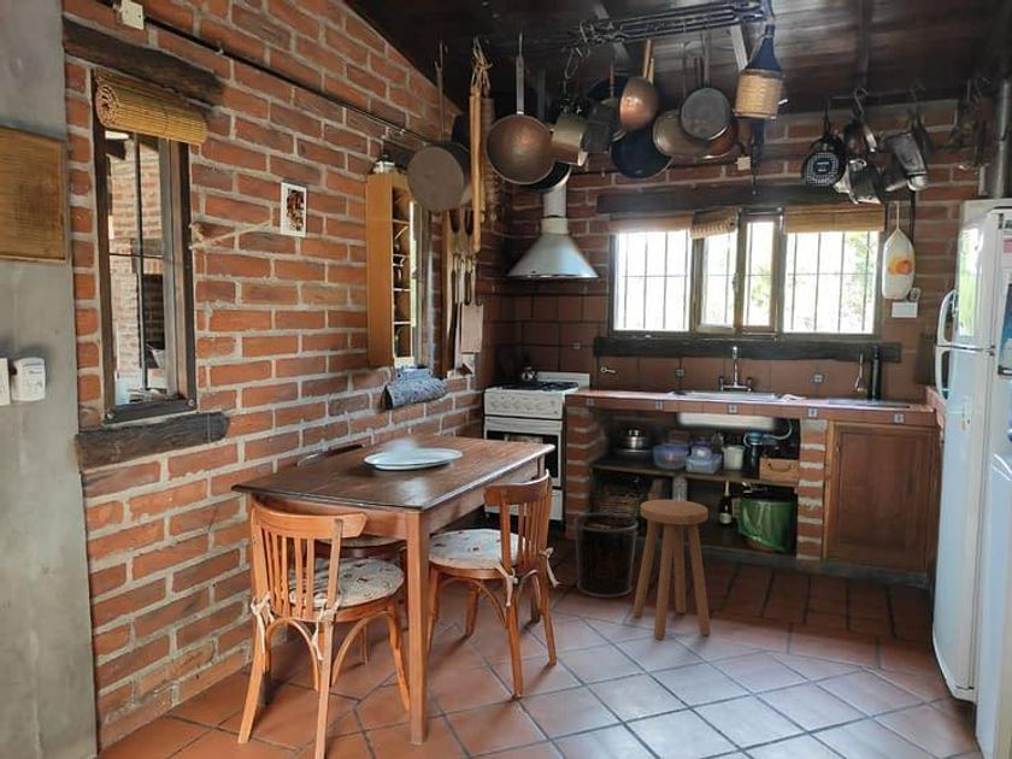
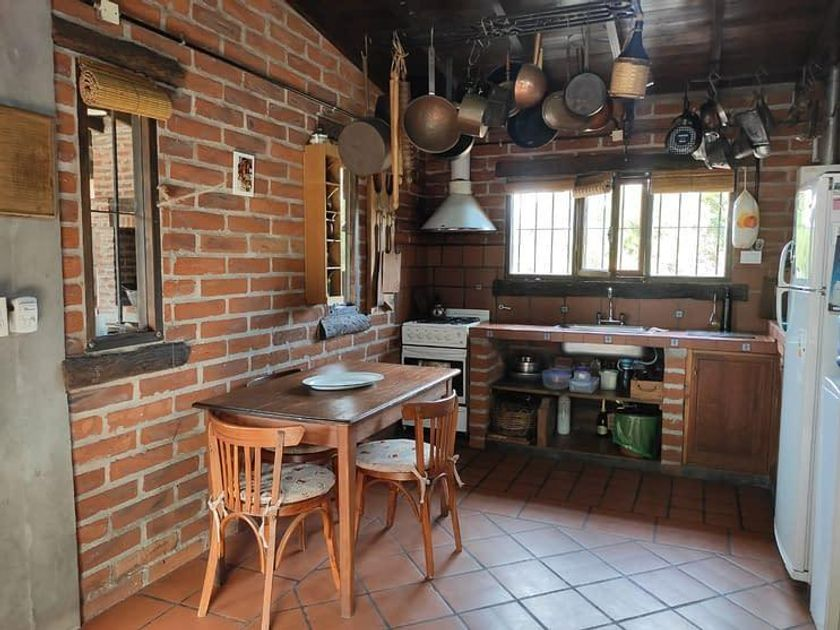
- waste bin [572,512,640,599]
- stool [632,499,712,641]
